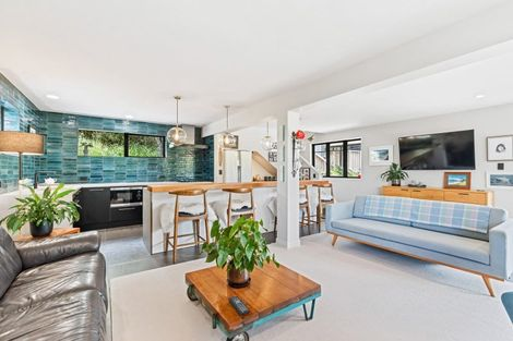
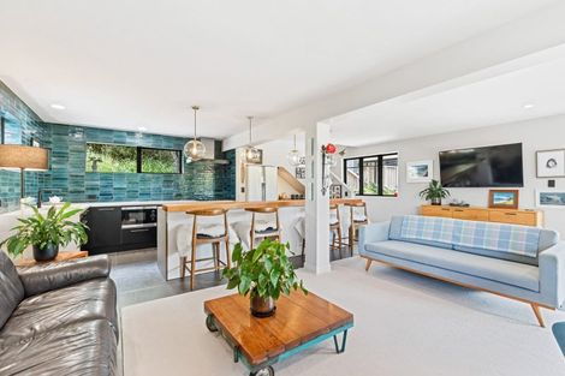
- remote control [227,295,251,316]
